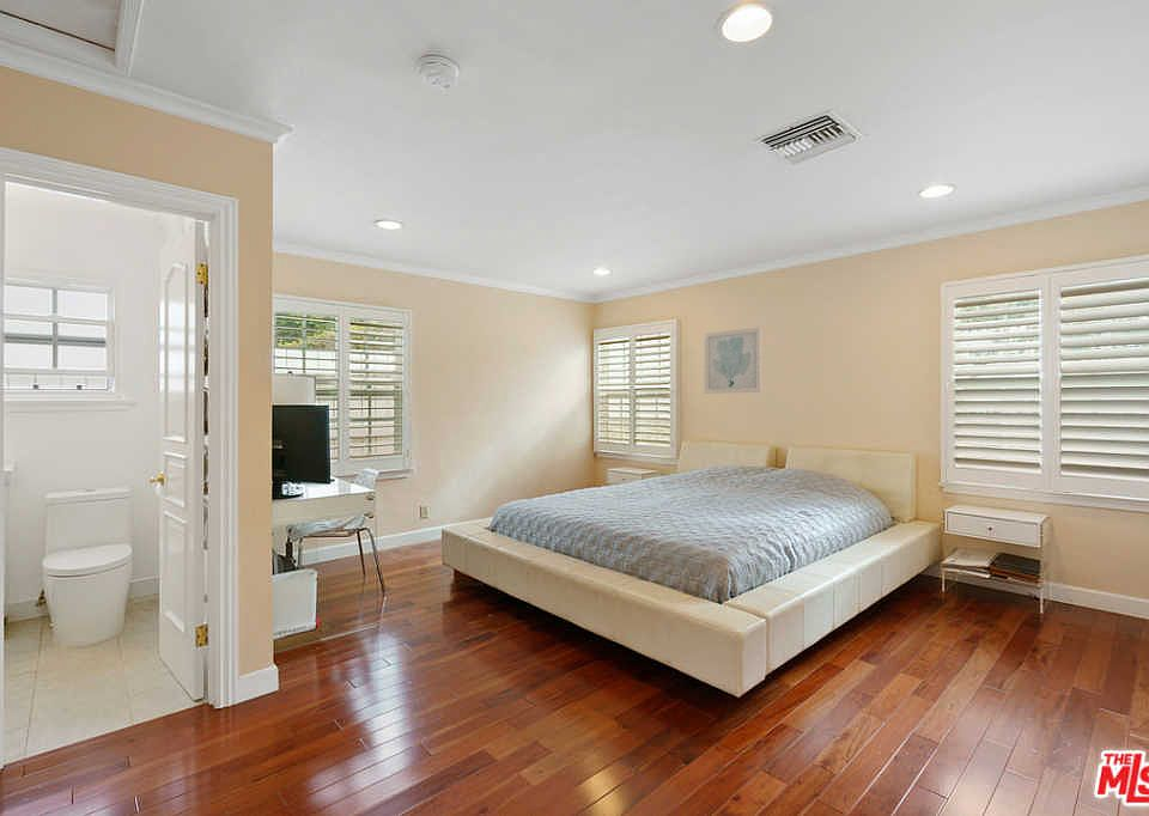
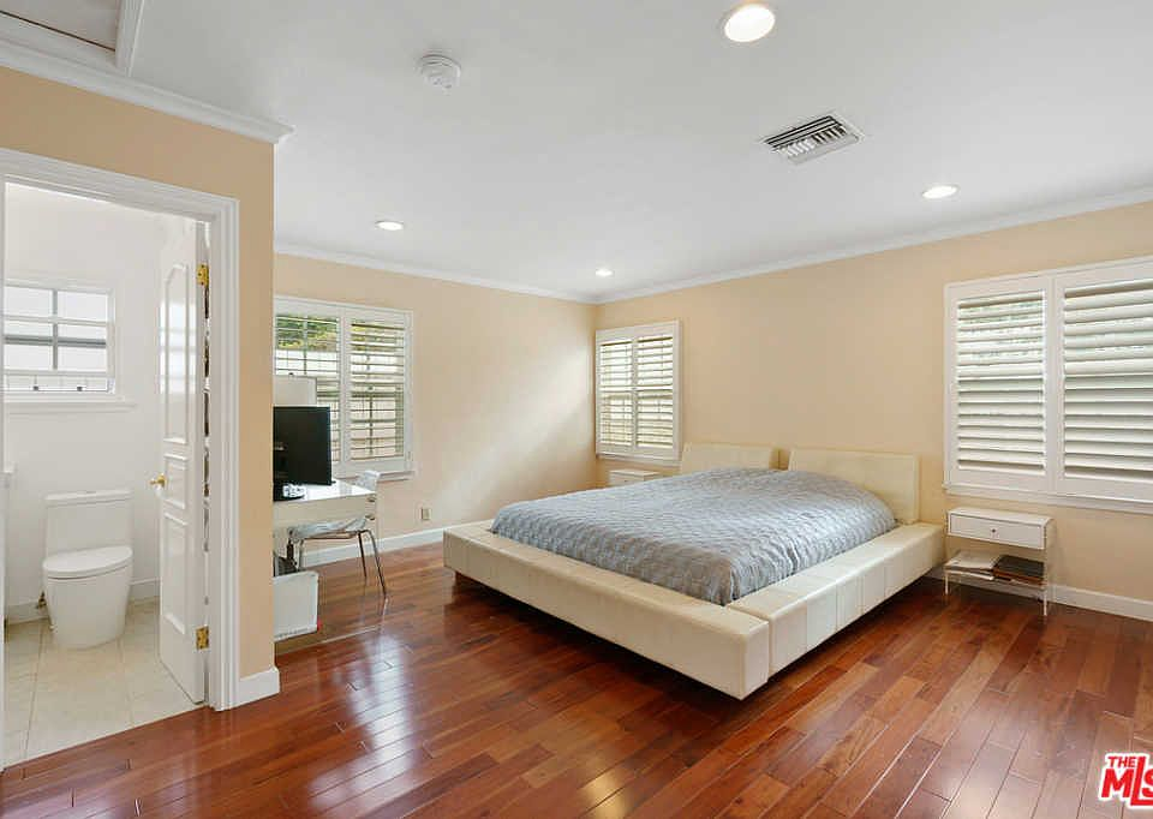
- wall art [704,325,762,395]
